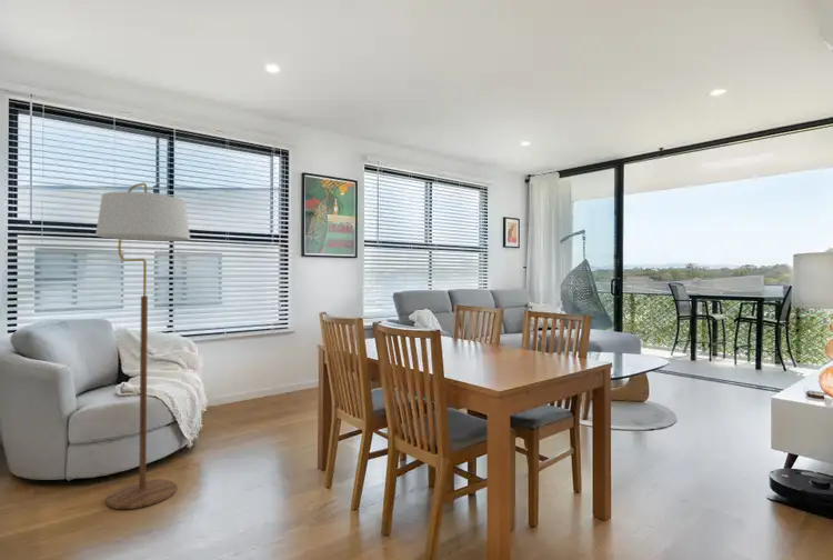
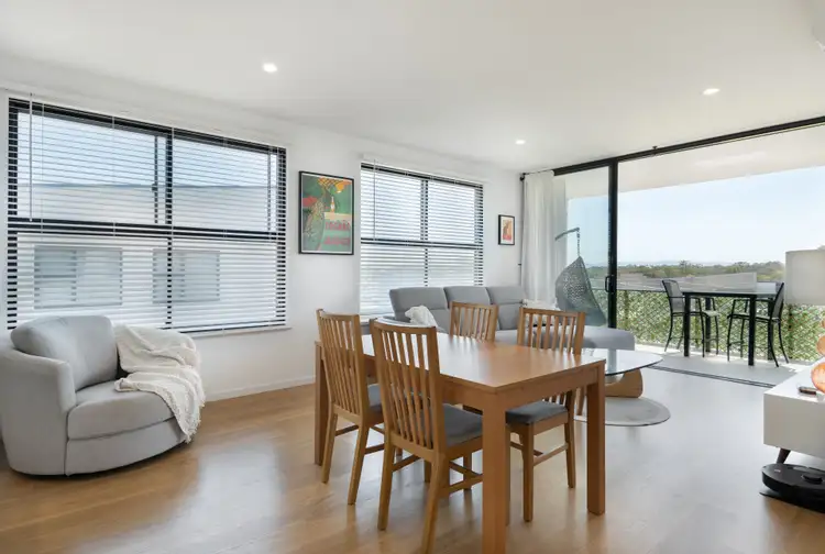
- floor lamp [94,182,191,510]
